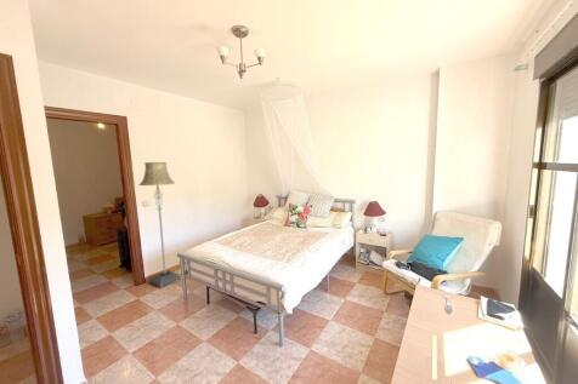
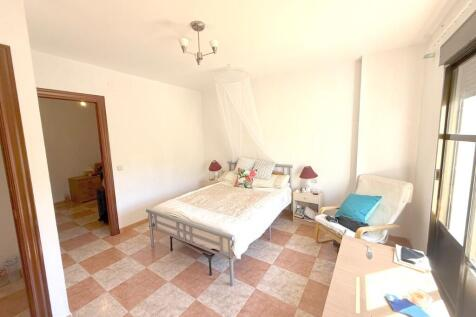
- floor lamp [137,161,182,288]
